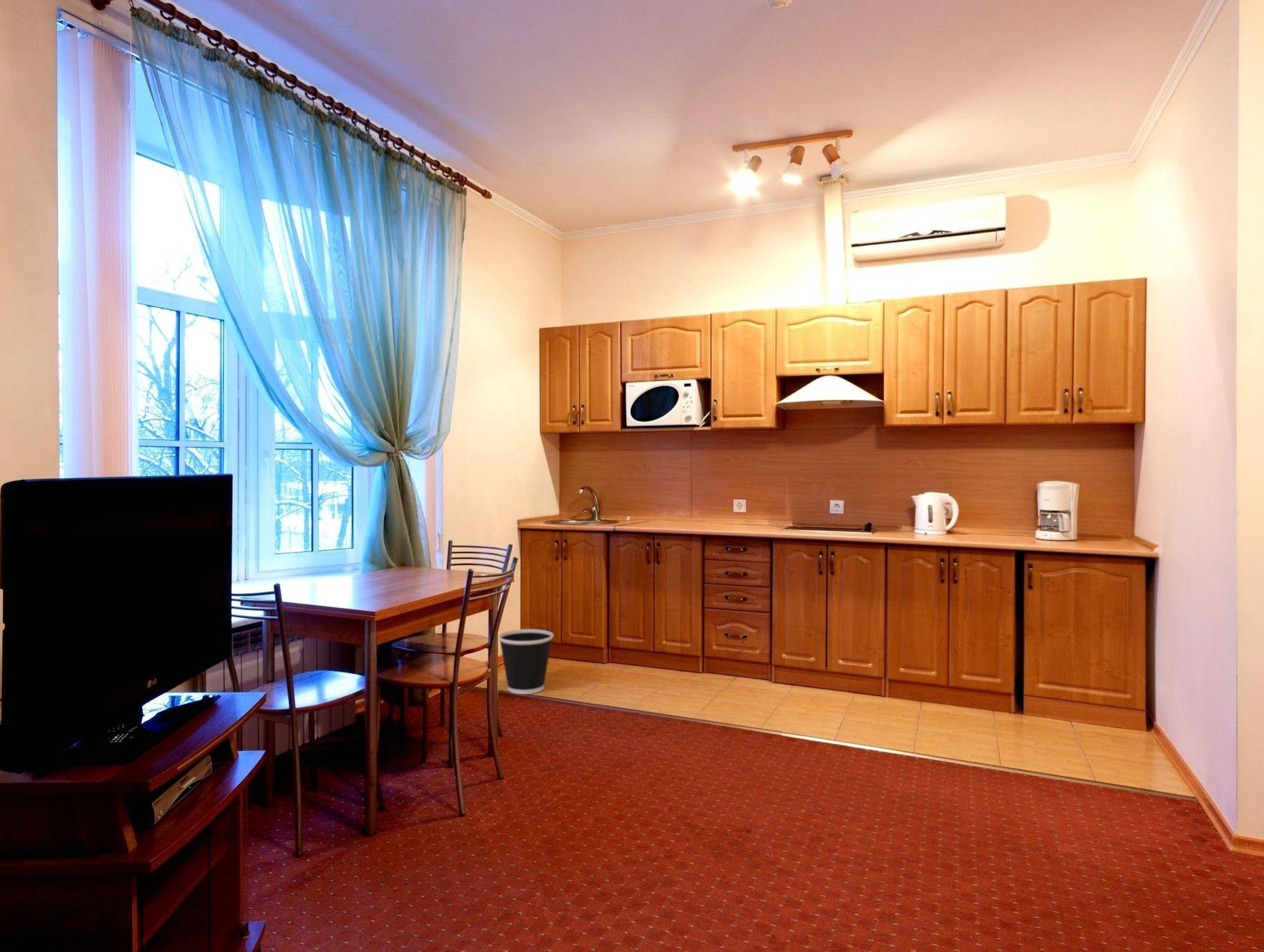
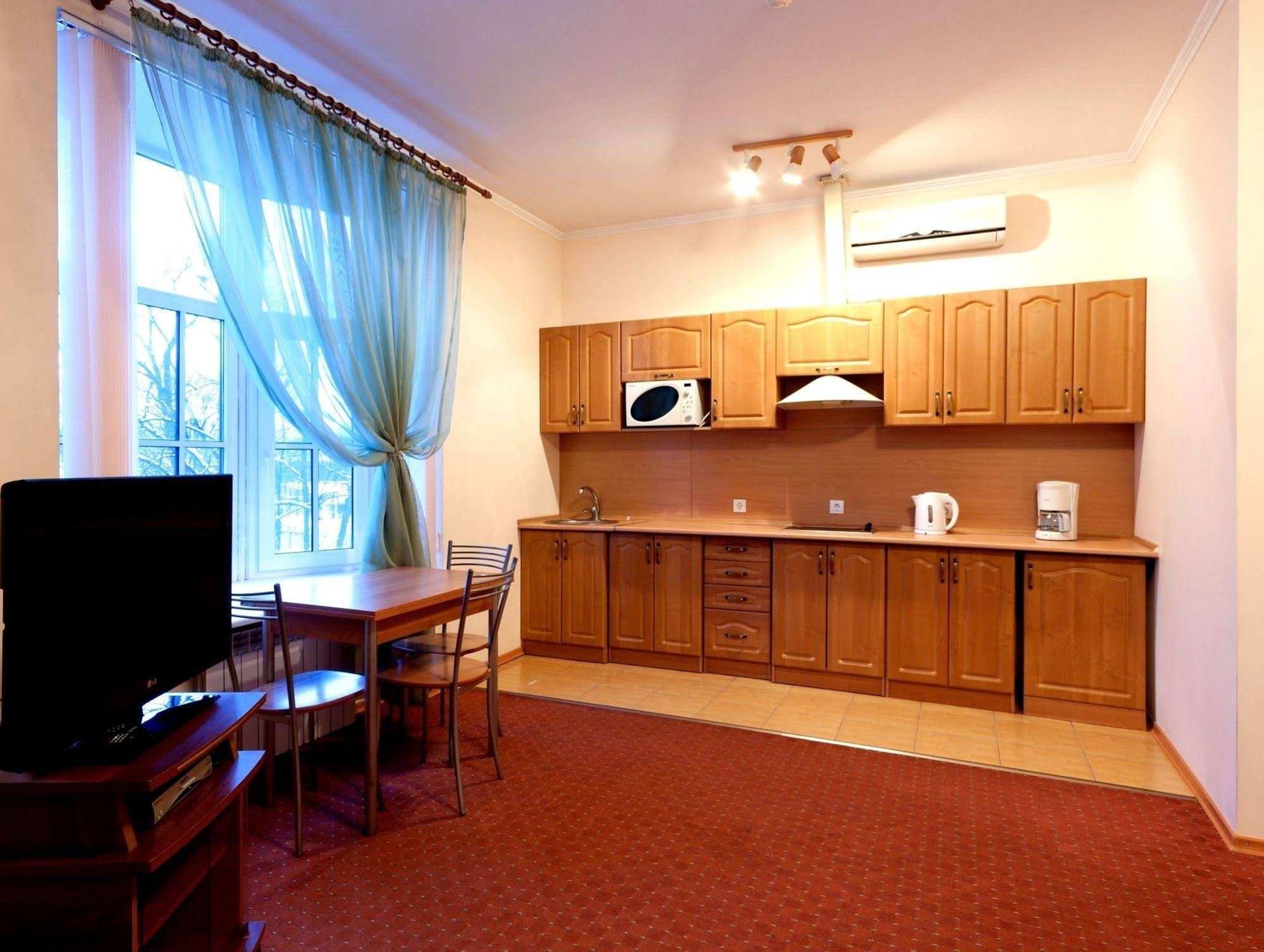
- wastebasket [498,628,554,695]
